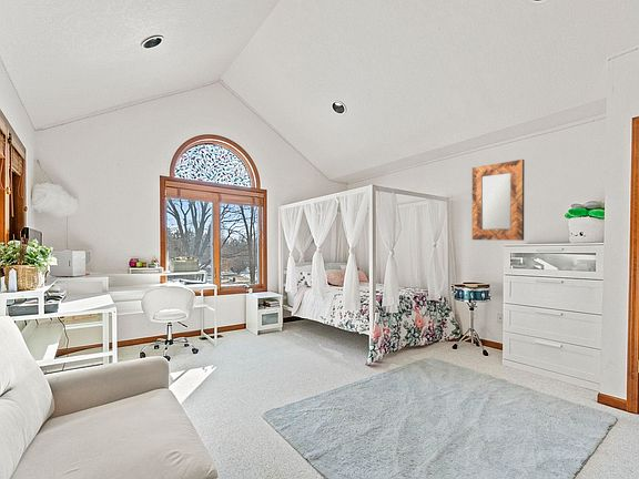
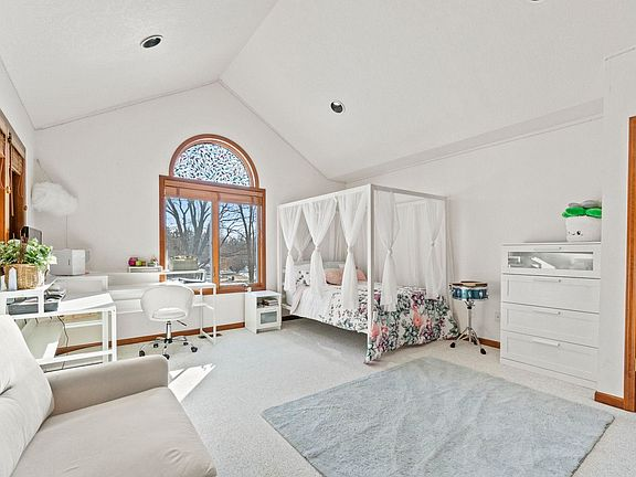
- home mirror [471,159,526,242]
